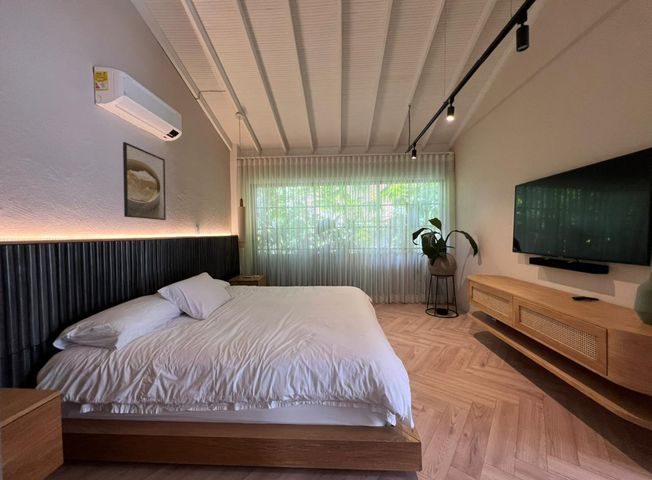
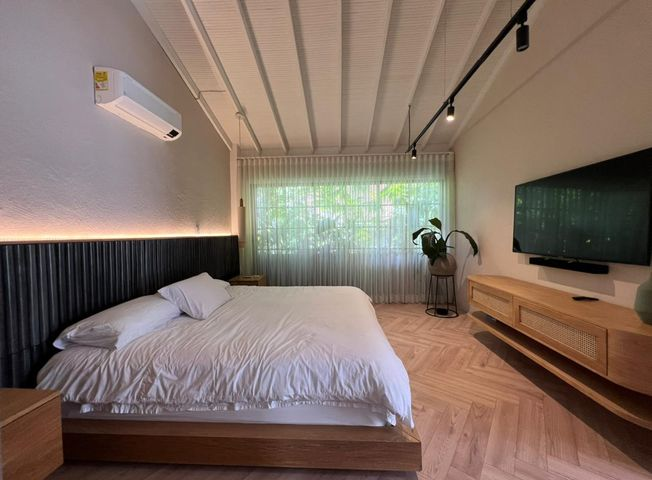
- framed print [122,141,167,221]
